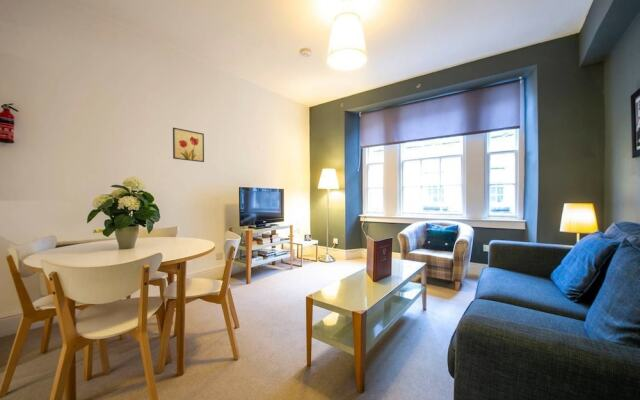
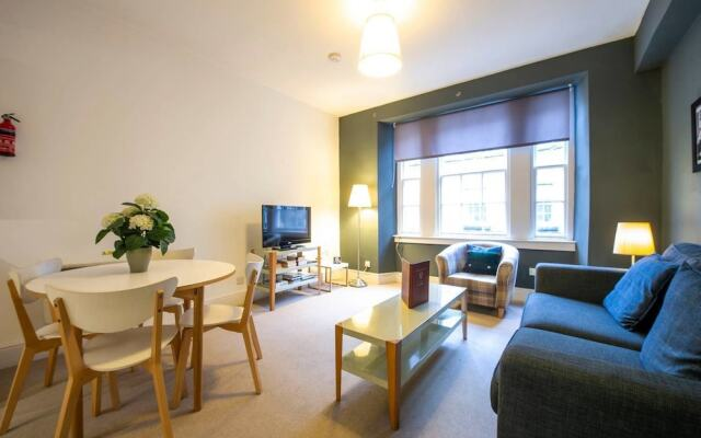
- wall art [172,127,205,163]
